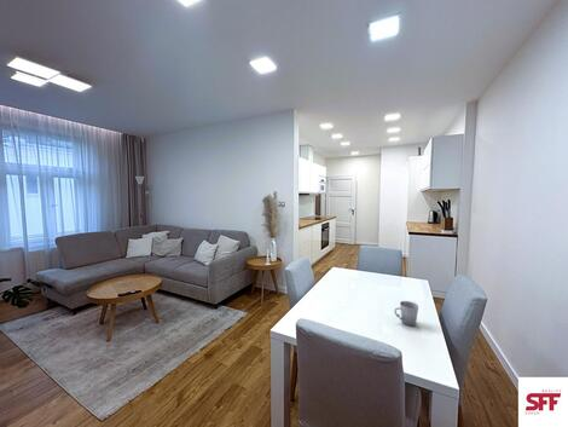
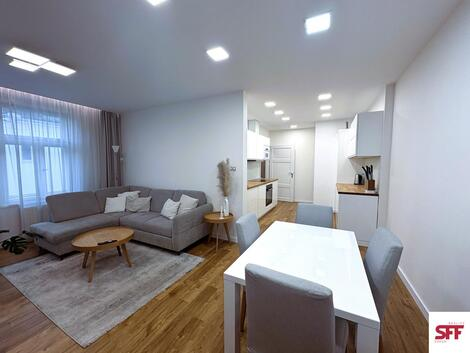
- cup [393,300,419,328]
